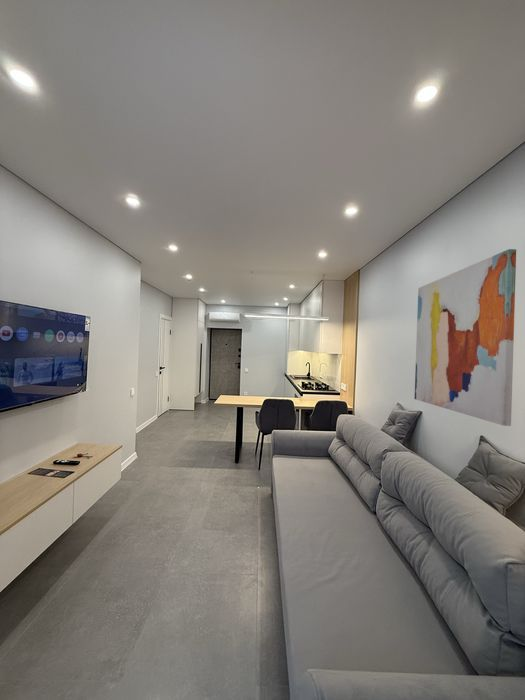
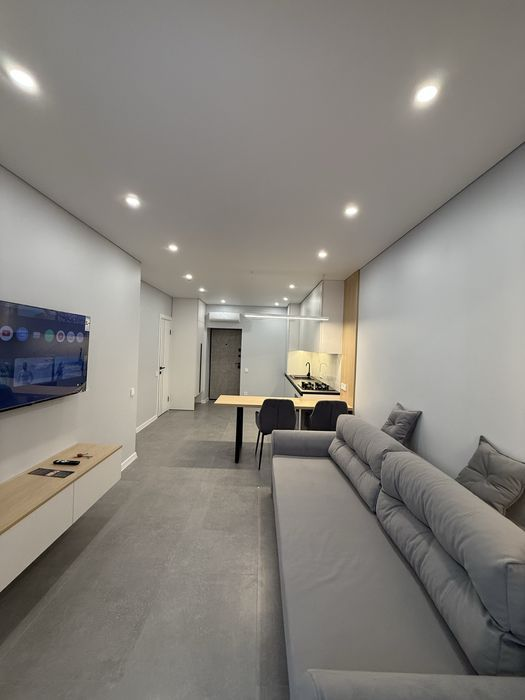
- wall art [414,248,517,427]
